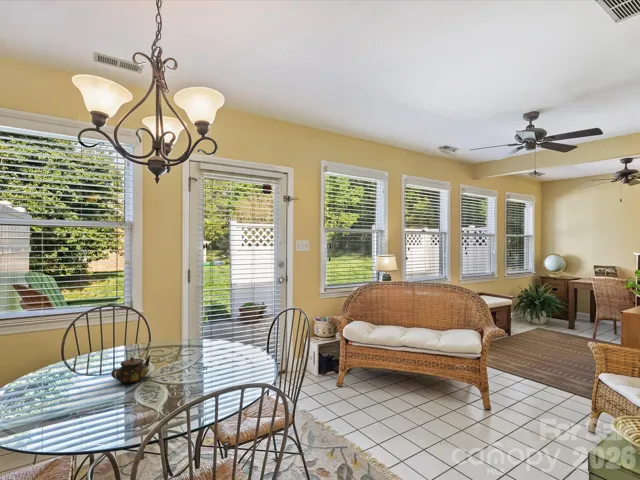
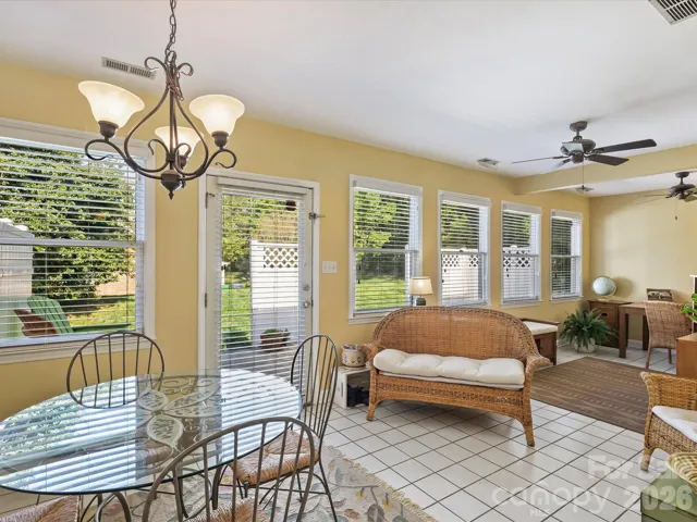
- teapot [110,355,151,384]
